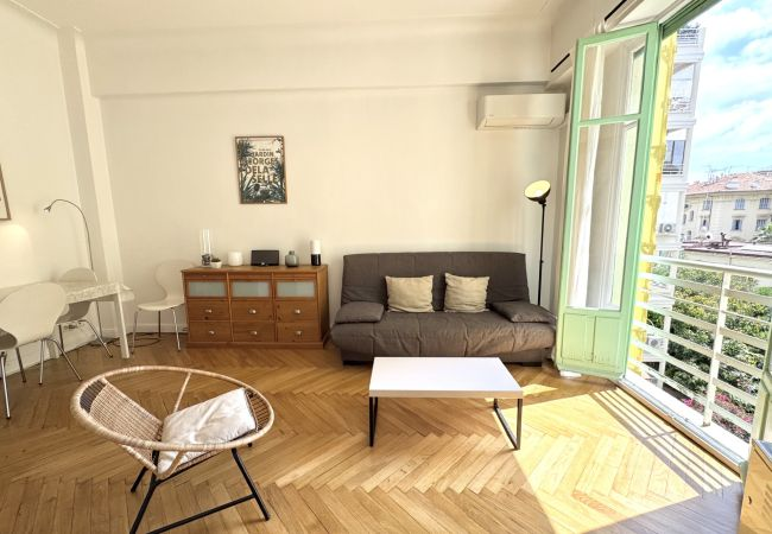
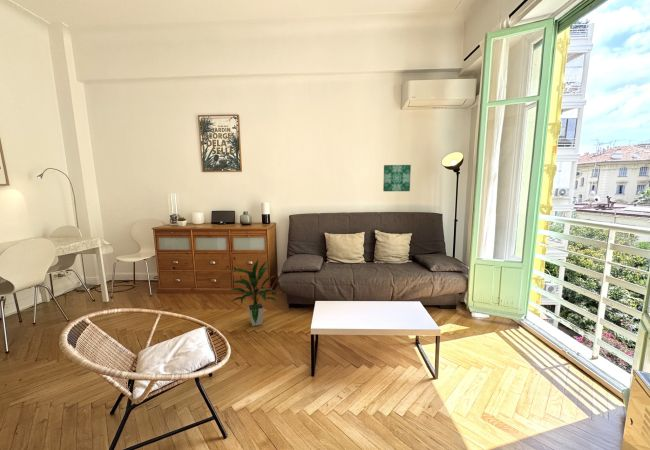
+ indoor plant [226,259,279,327]
+ wall art [382,164,412,192]
